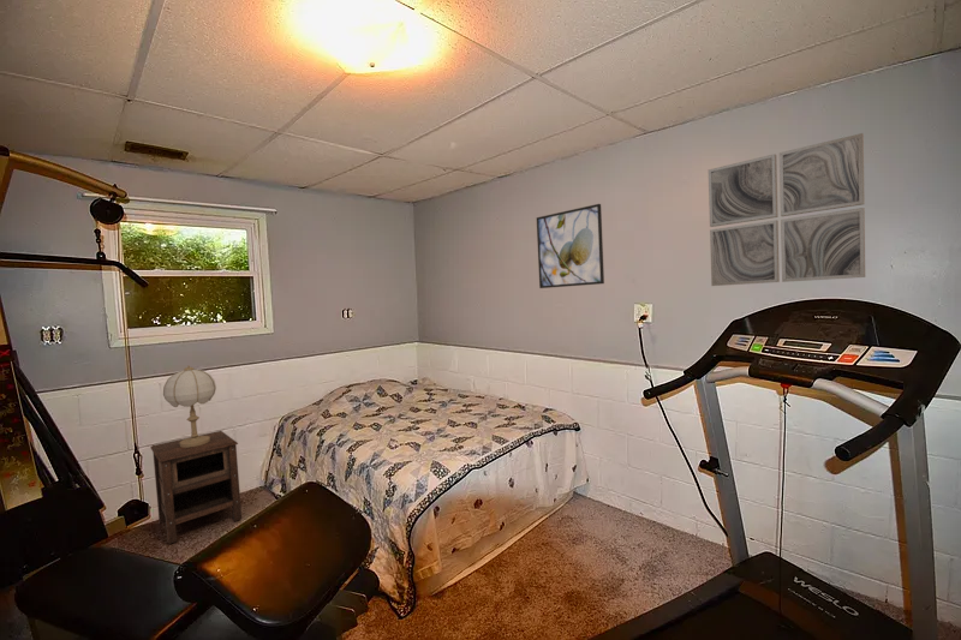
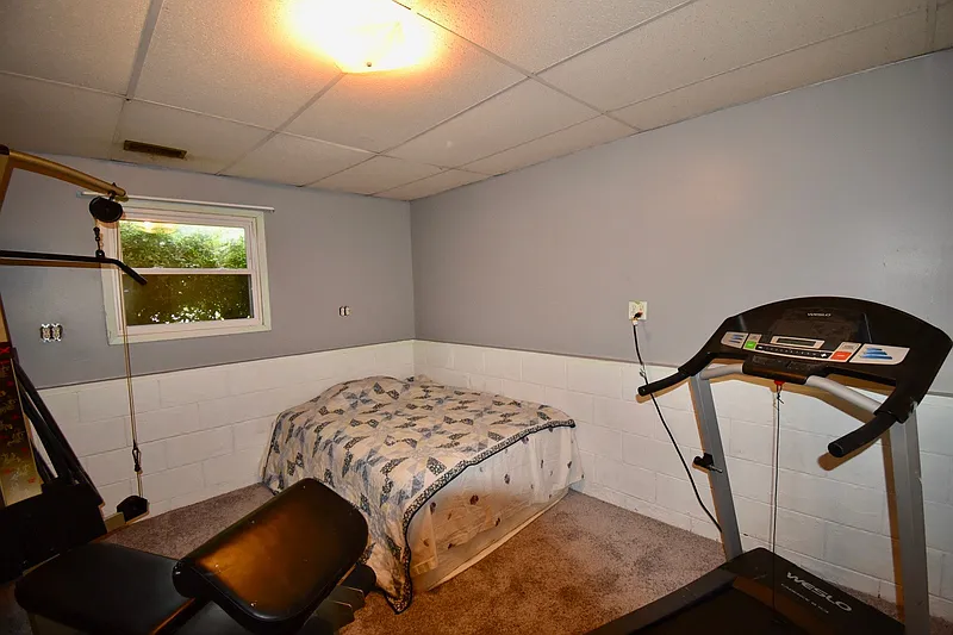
- wall art [708,132,866,287]
- nightstand [149,430,243,545]
- table lamp [162,364,217,448]
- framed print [536,203,605,289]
